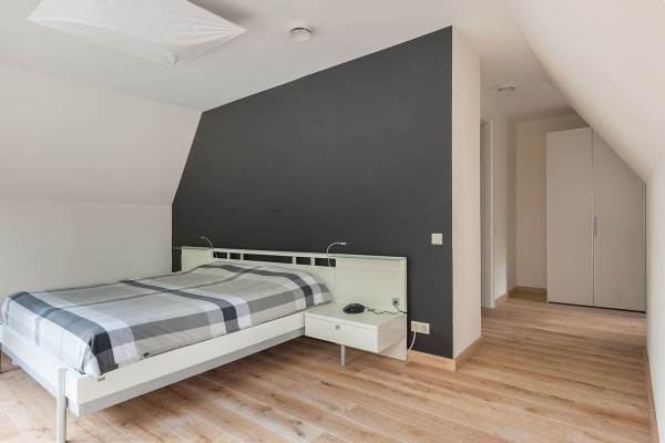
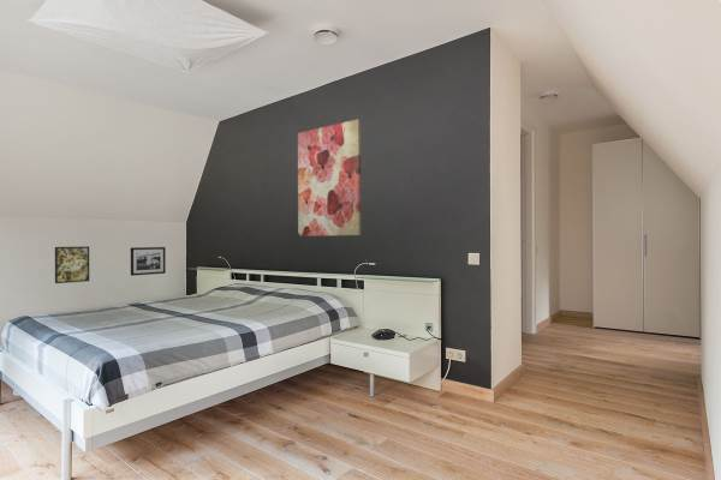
+ picture frame [130,246,167,277]
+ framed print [54,245,90,284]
+ wall art [297,118,362,238]
